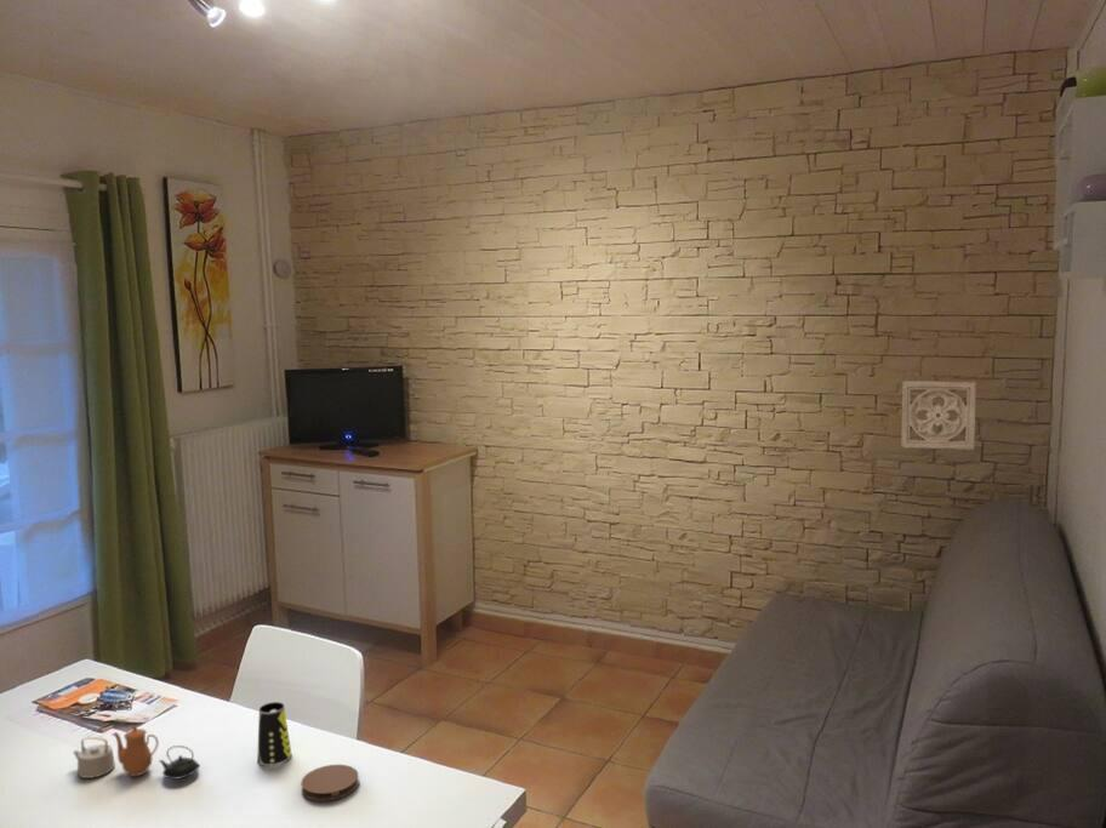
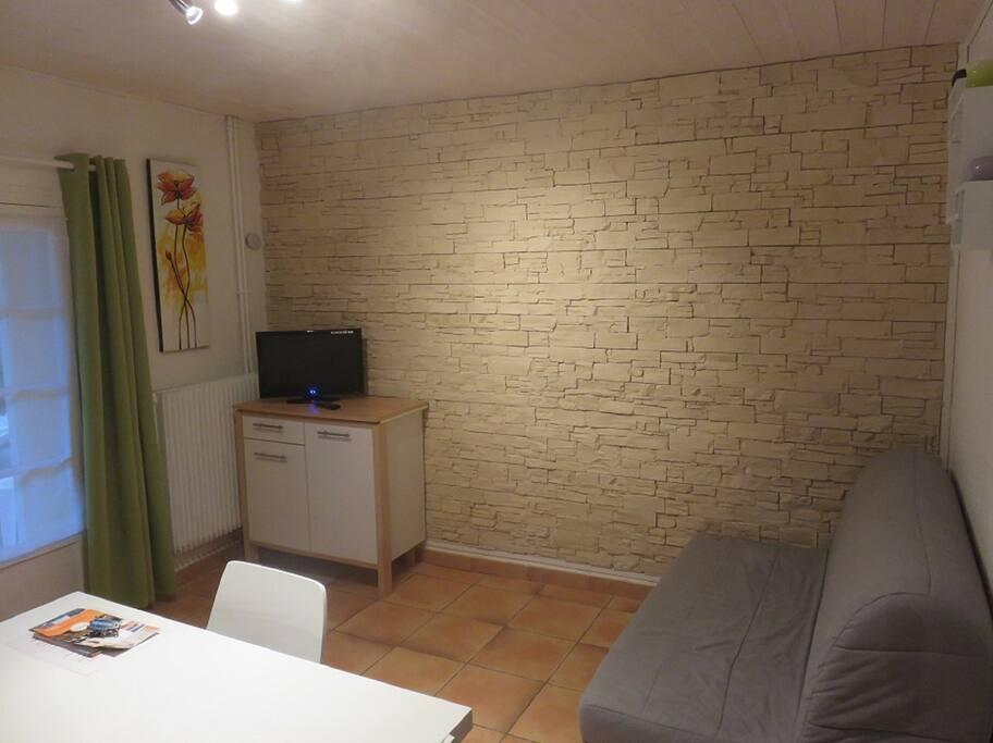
- coaster [301,764,360,803]
- wall ornament [900,379,977,451]
- teapot [72,724,200,781]
- cup [256,701,292,767]
